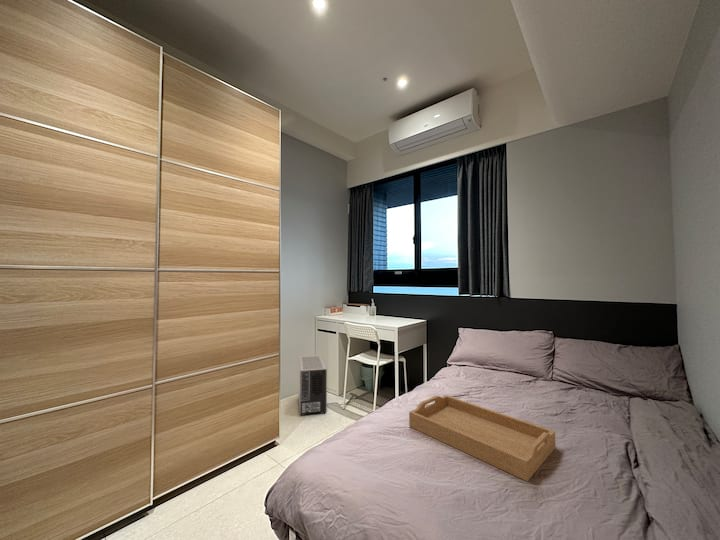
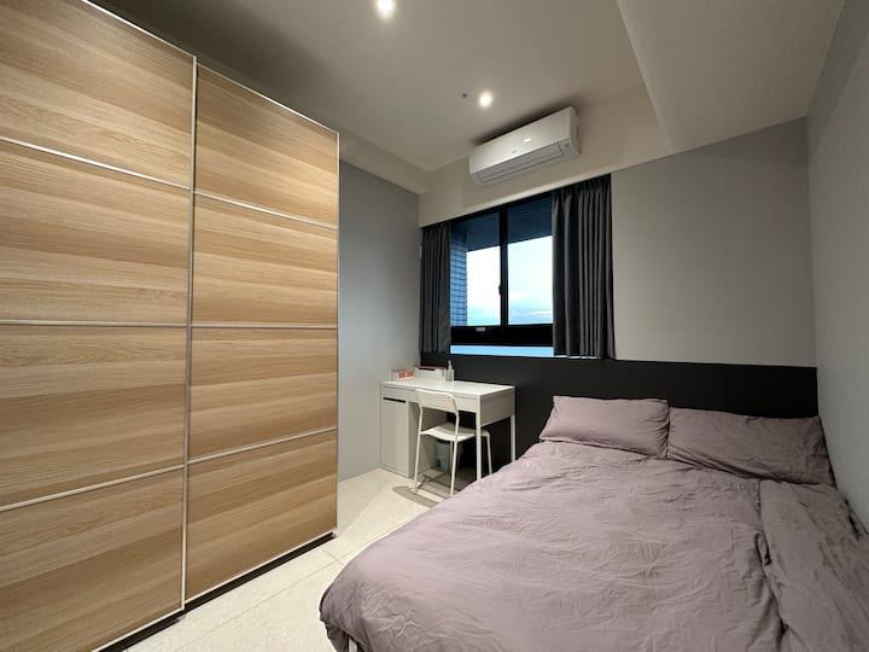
- serving tray [408,394,556,482]
- air purifier [298,354,328,417]
